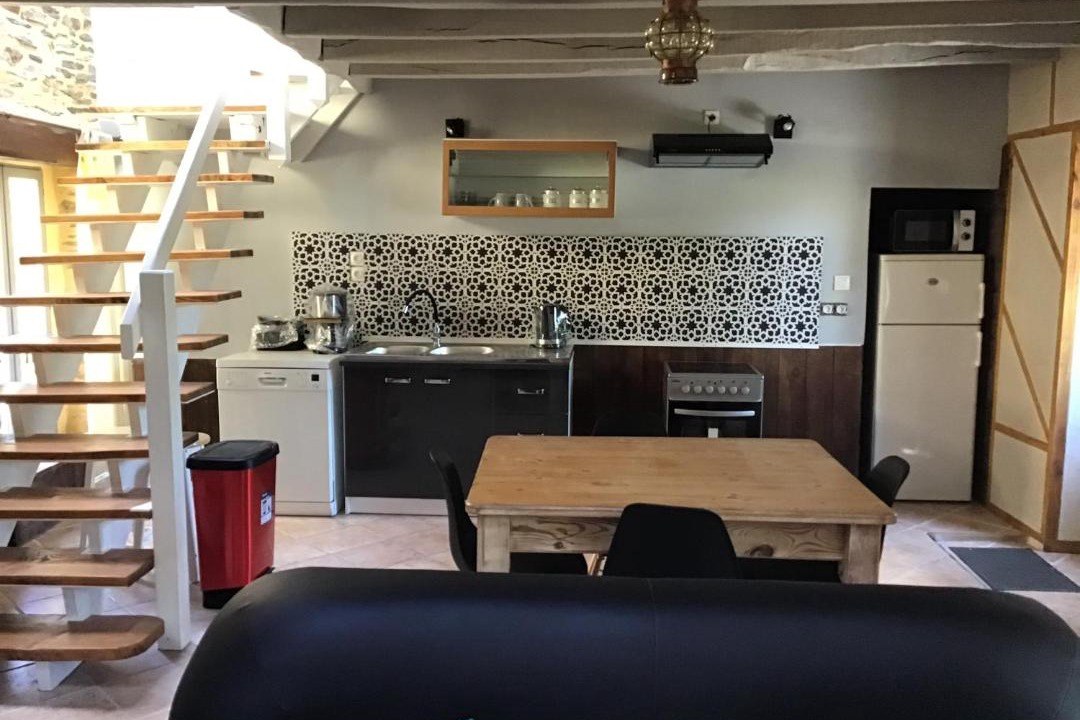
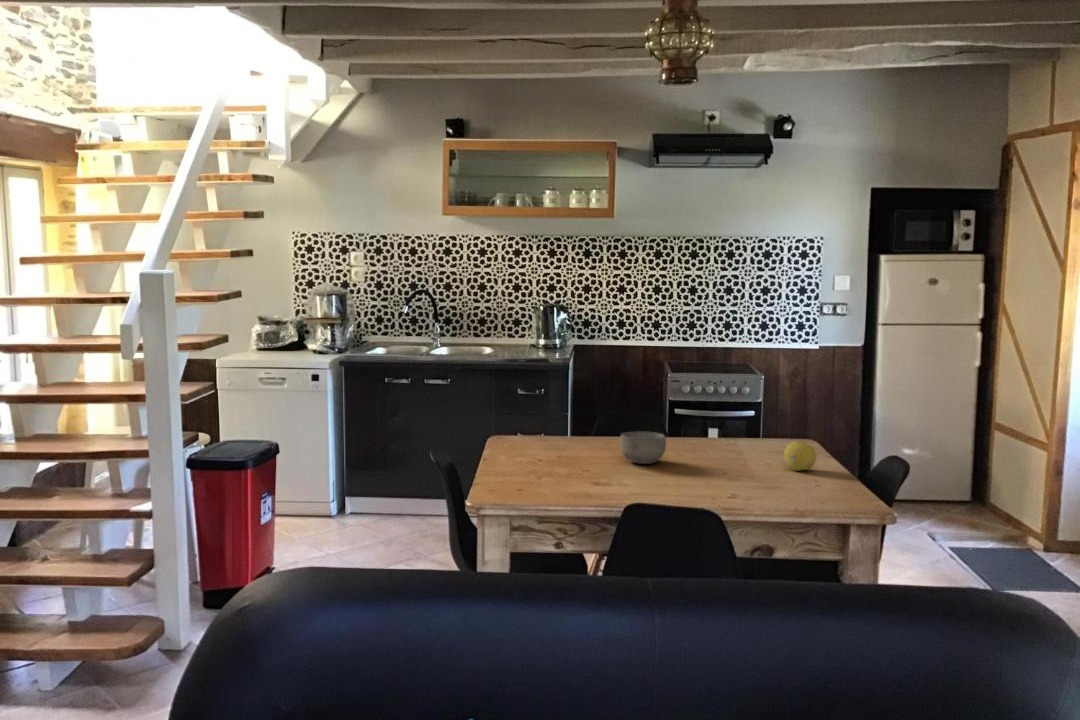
+ bowl [619,430,667,465]
+ fruit [783,440,817,472]
